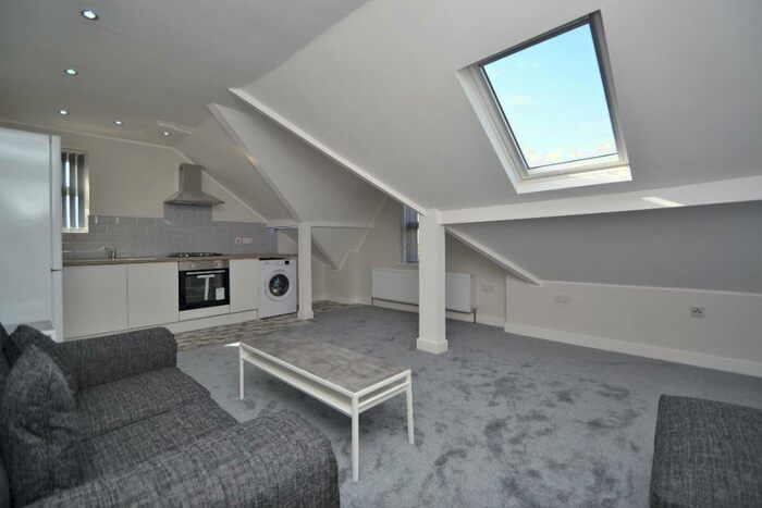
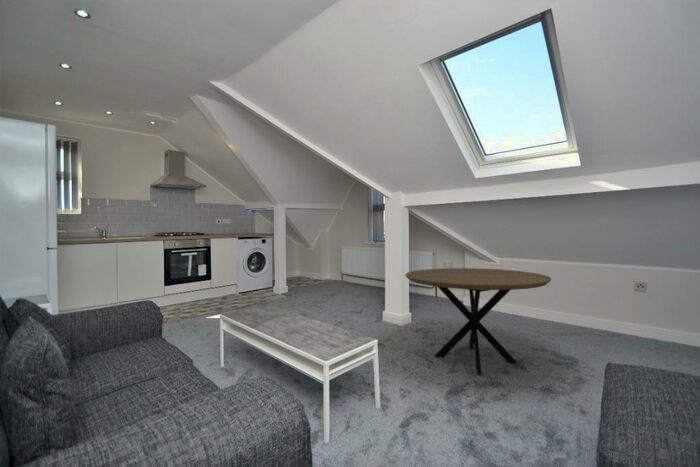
+ dining table [404,267,552,376]
